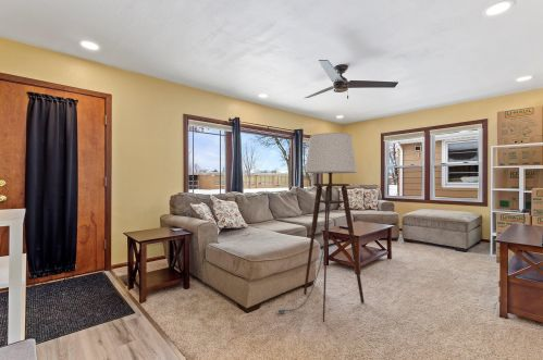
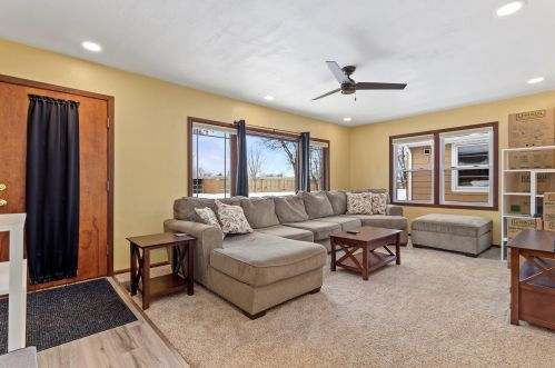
- floor lamp [275,132,366,323]
